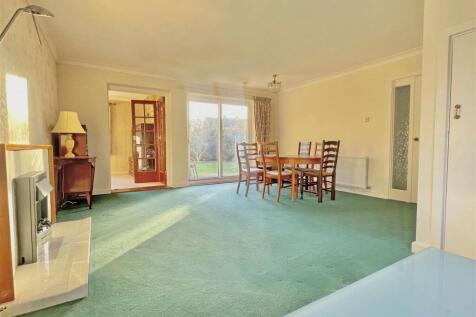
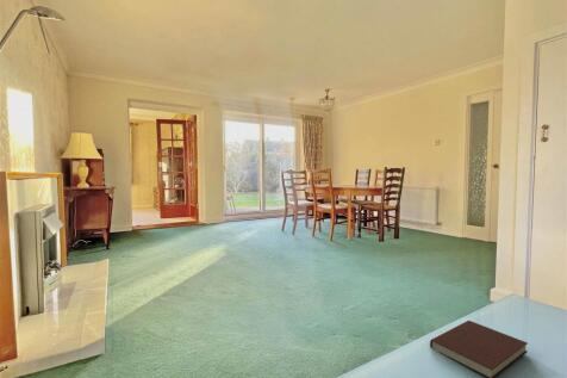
+ notebook [429,320,529,378]
